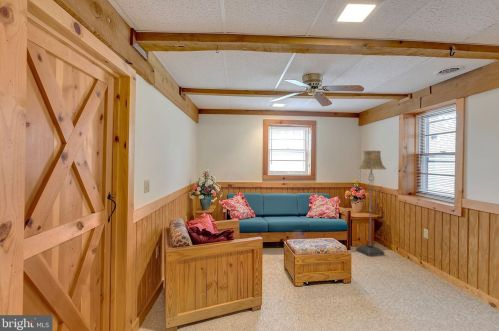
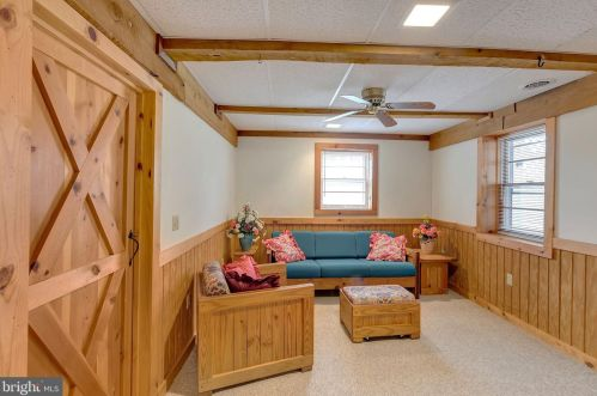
- floor lamp [355,150,387,257]
